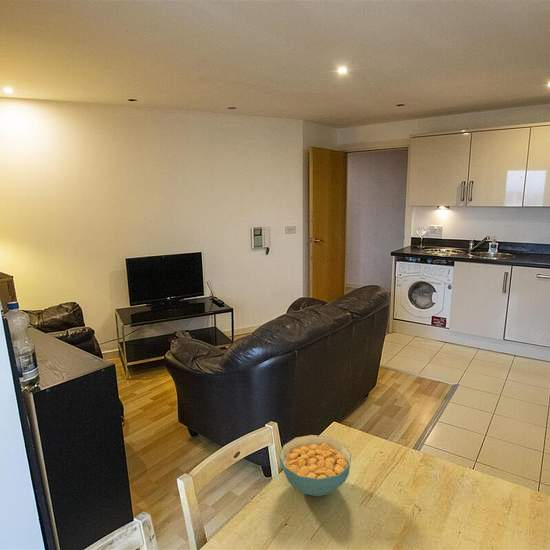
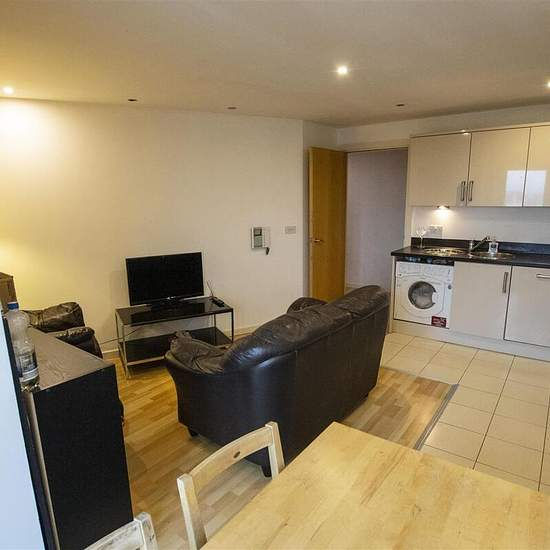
- cereal bowl [278,434,352,497]
